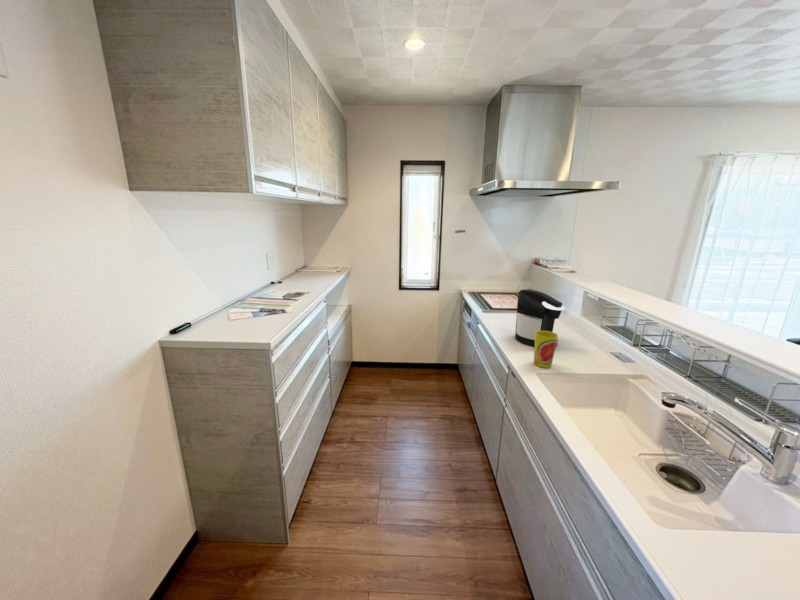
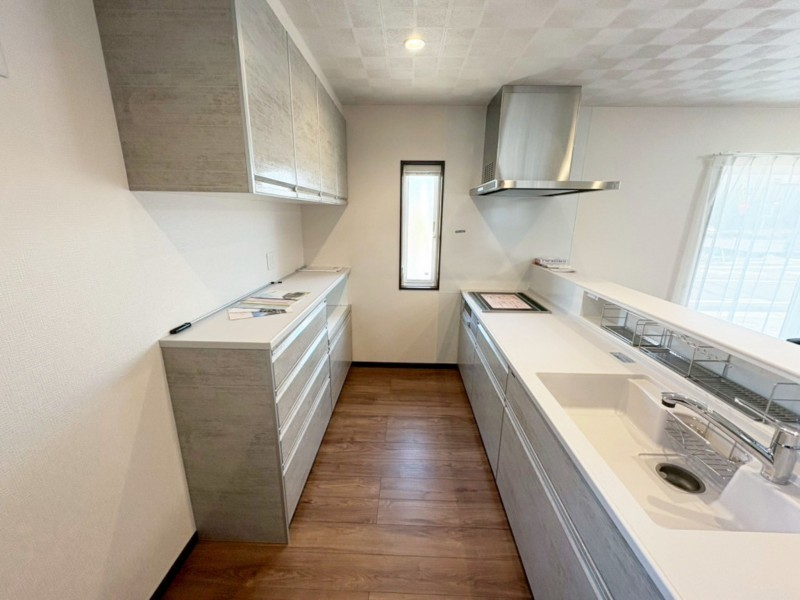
- cup [533,331,559,369]
- coffee maker [514,288,566,347]
